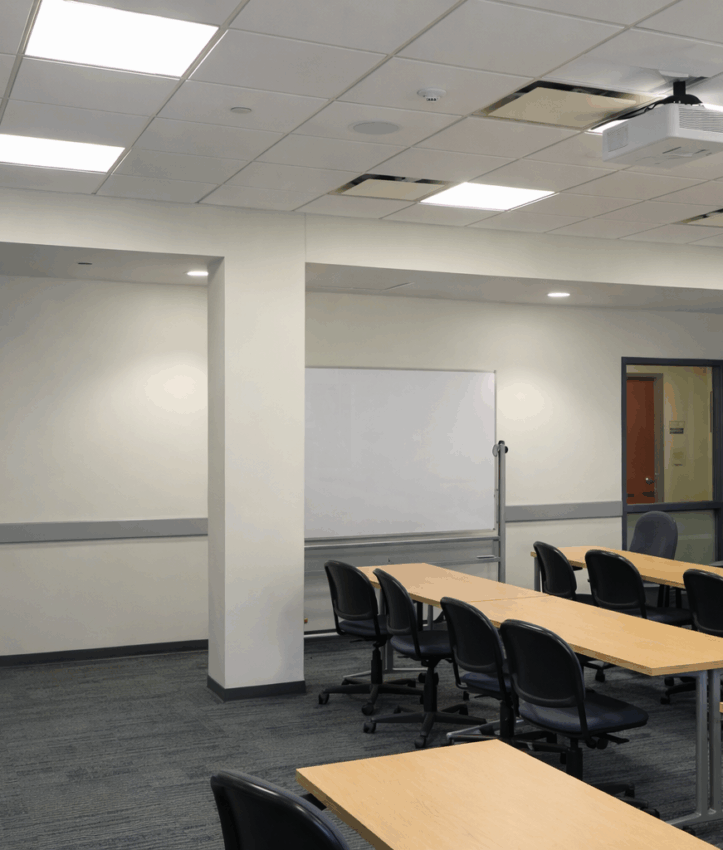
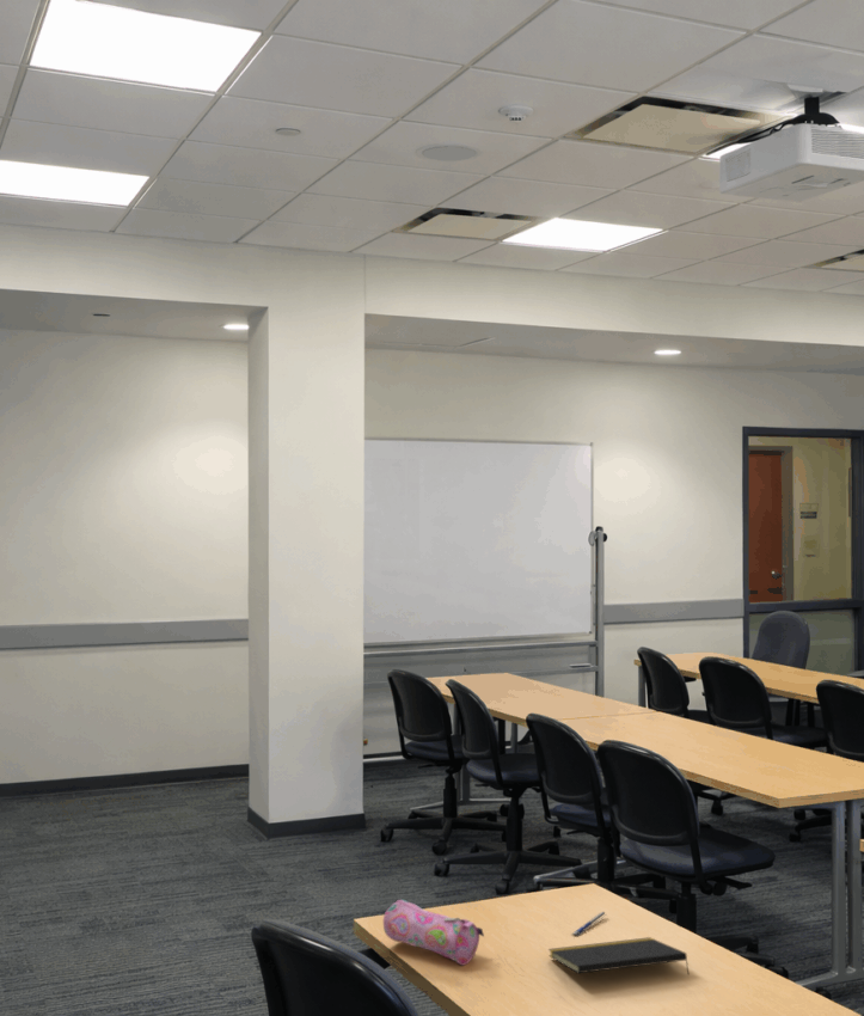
+ pen [570,911,606,937]
+ notepad [547,936,690,974]
+ pencil case [382,899,485,966]
